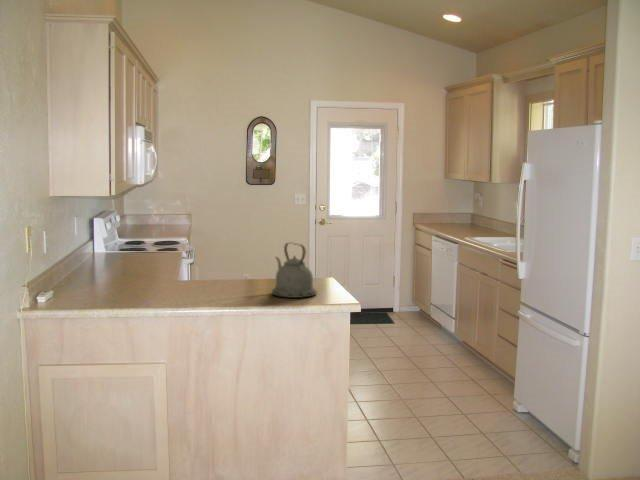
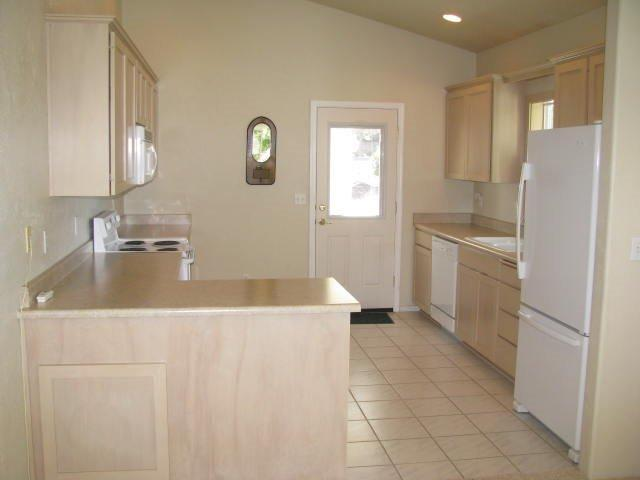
- kettle [271,242,318,299]
